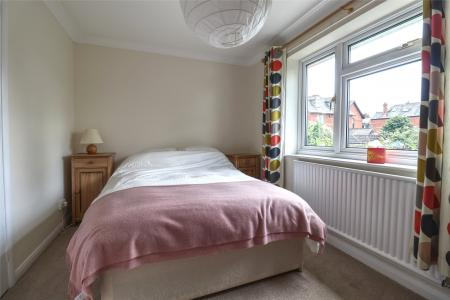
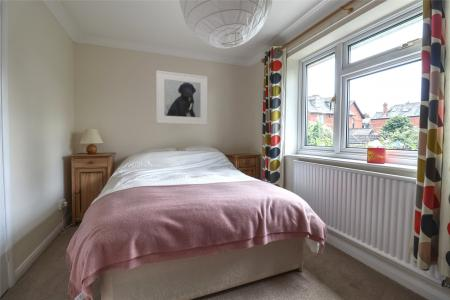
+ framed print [155,70,208,126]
